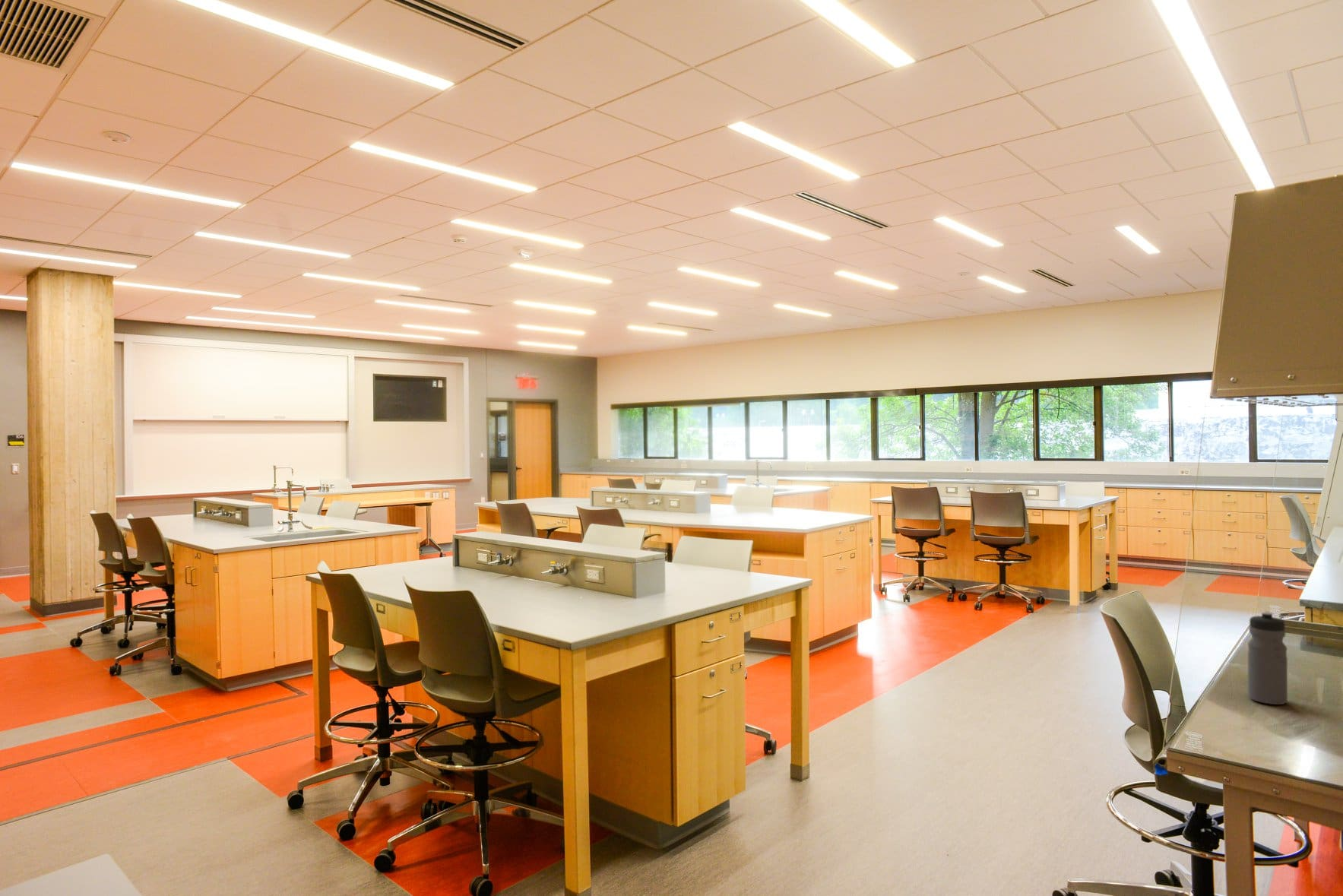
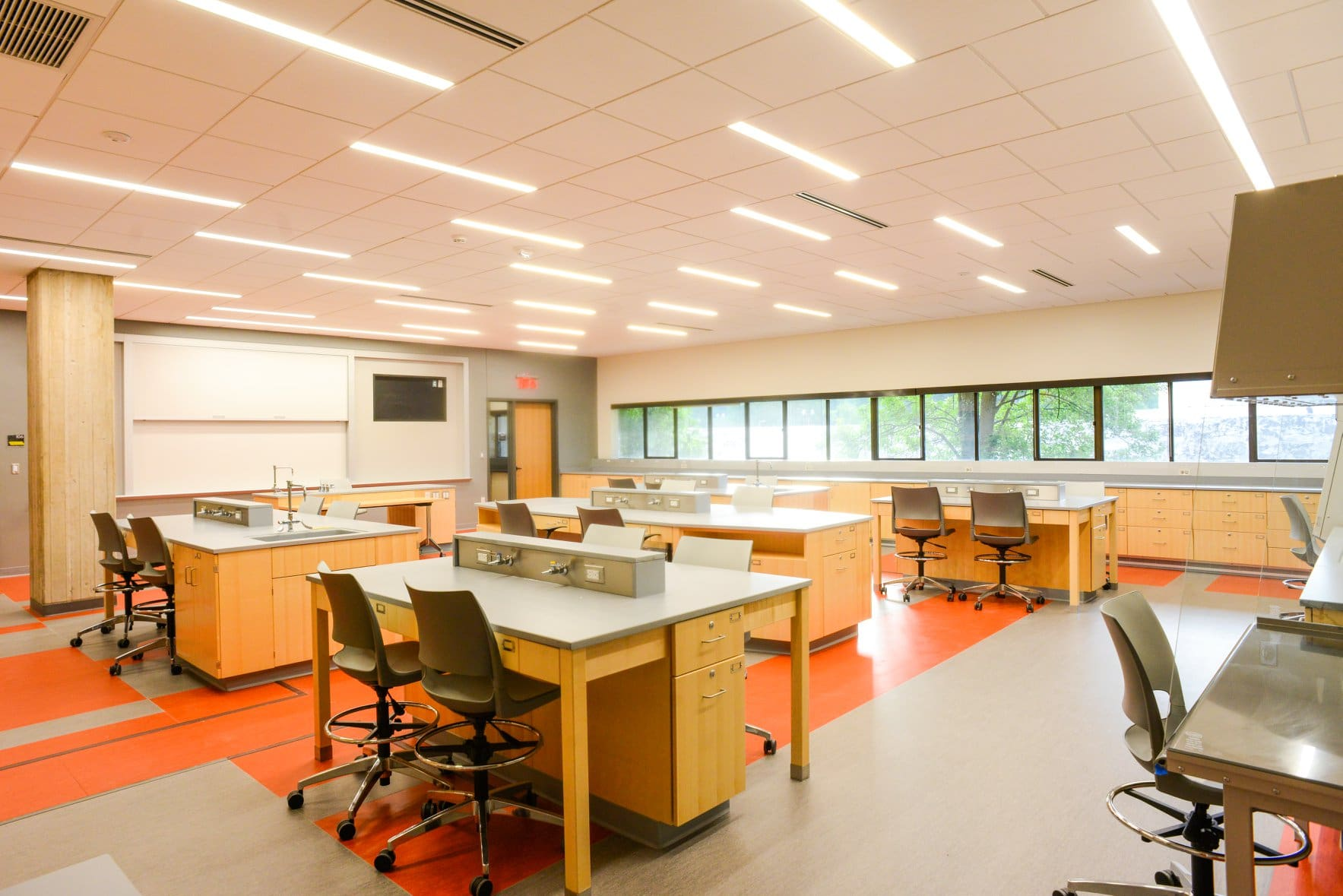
- water bottle [1247,611,1288,705]
